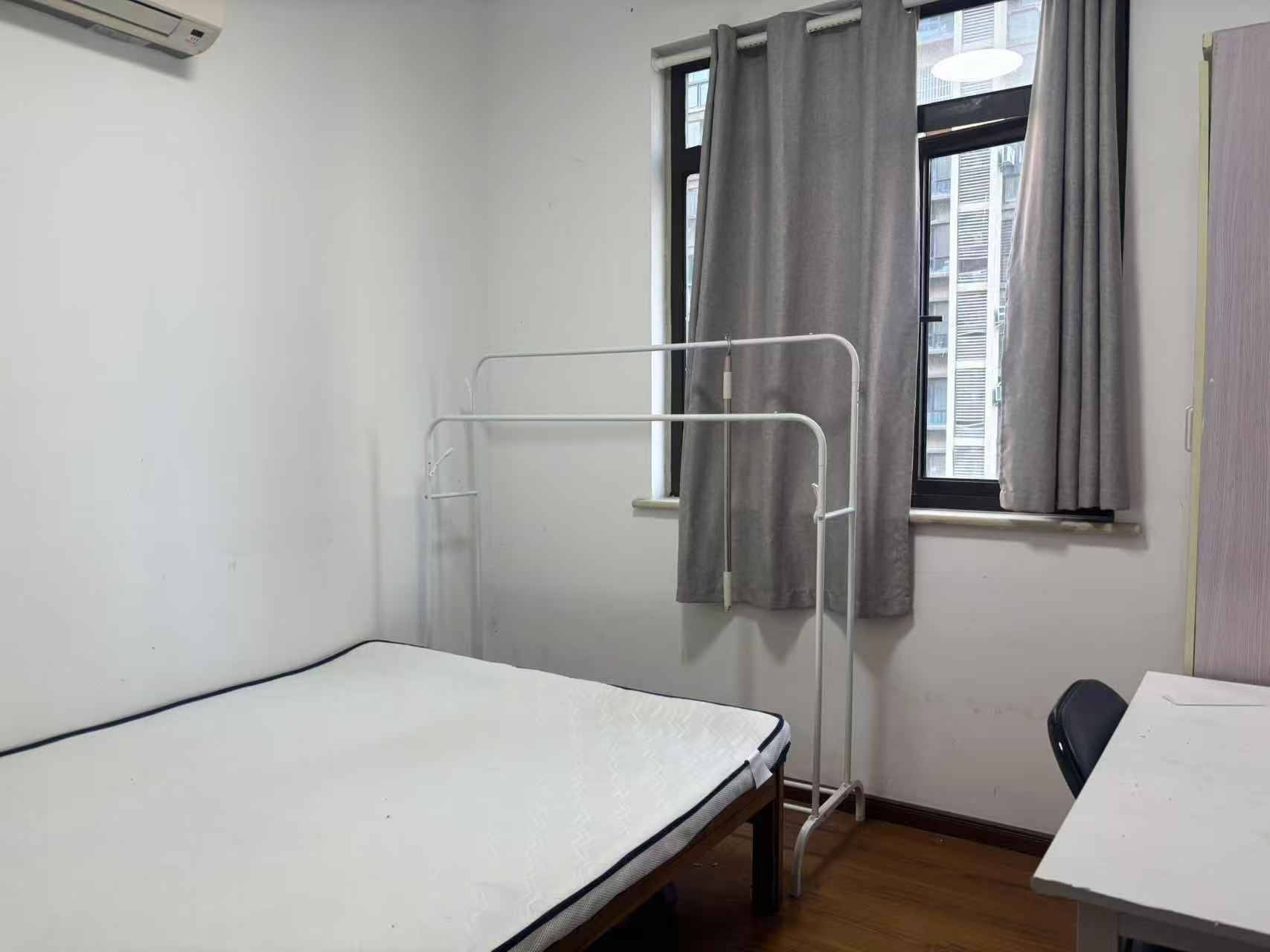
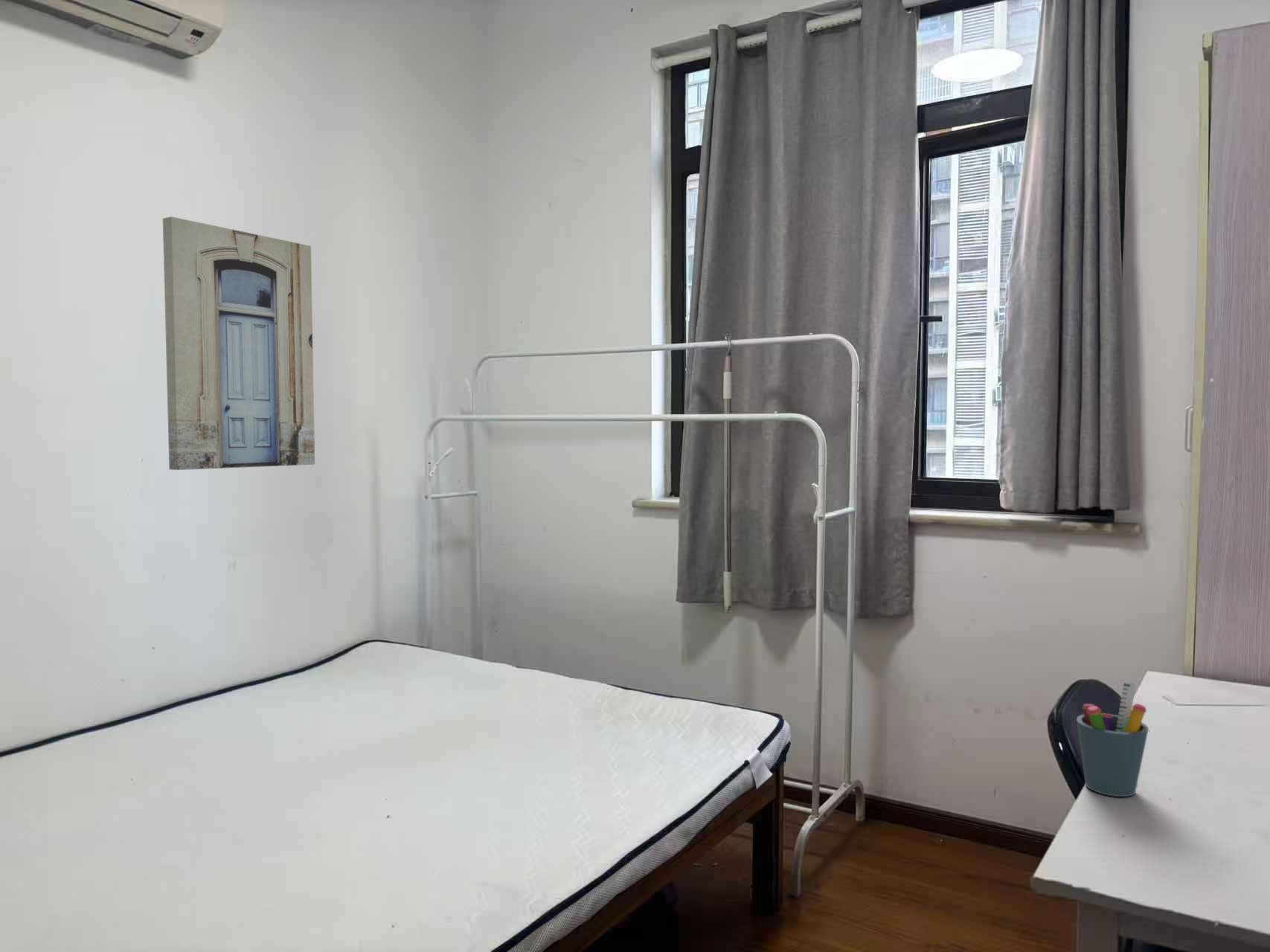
+ wall art [162,216,315,471]
+ pen holder [1076,681,1149,797]
